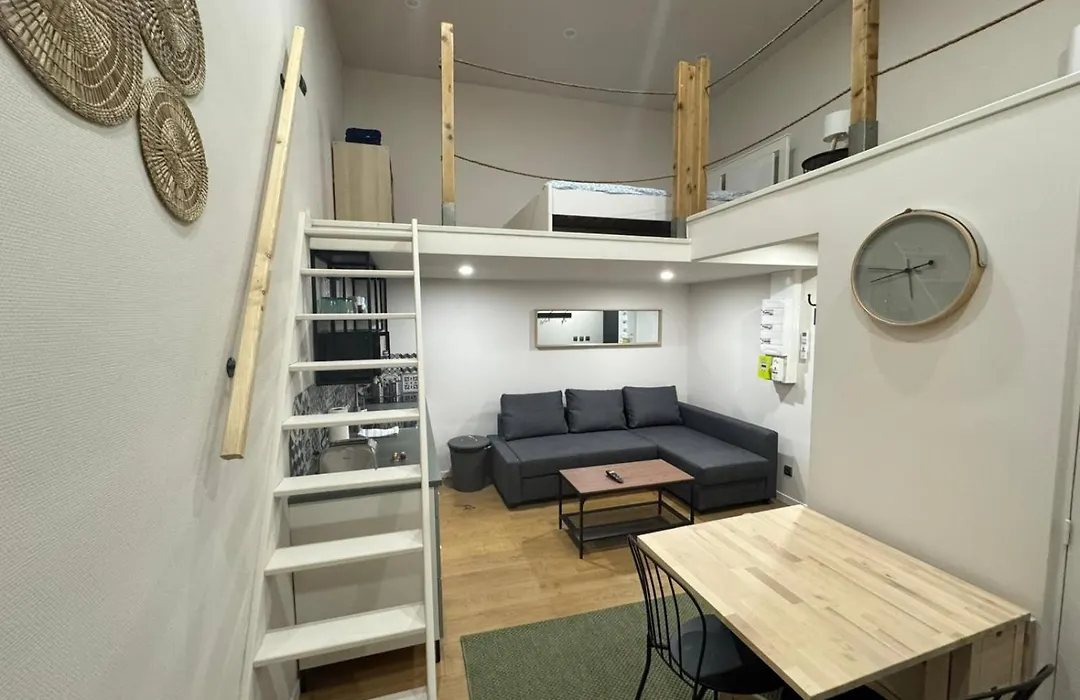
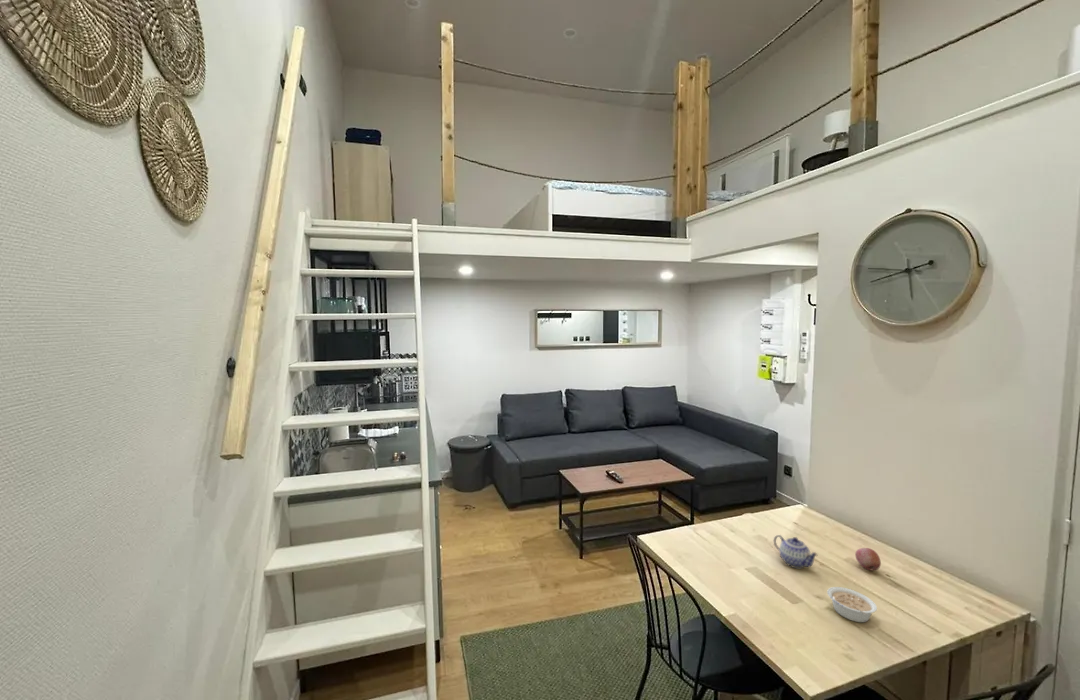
+ fruit [854,547,882,571]
+ legume [826,586,878,623]
+ teapot [773,534,819,569]
